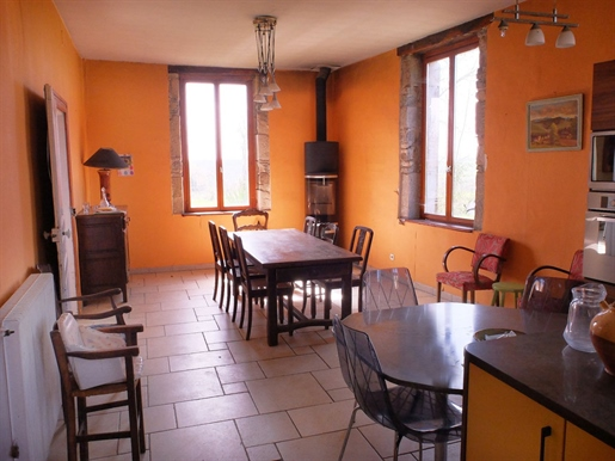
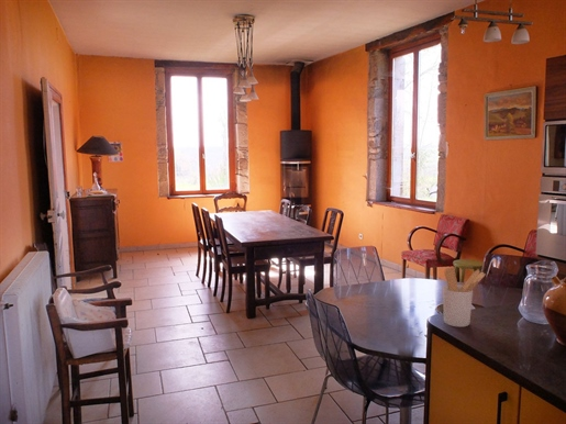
+ utensil holder [442,267,487,328]
